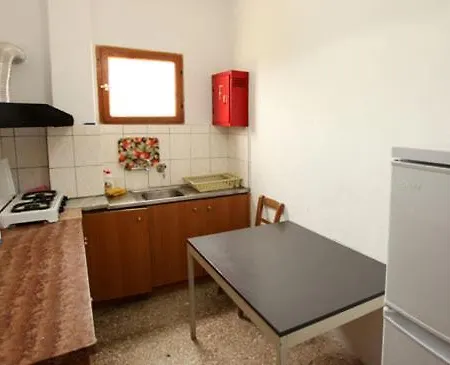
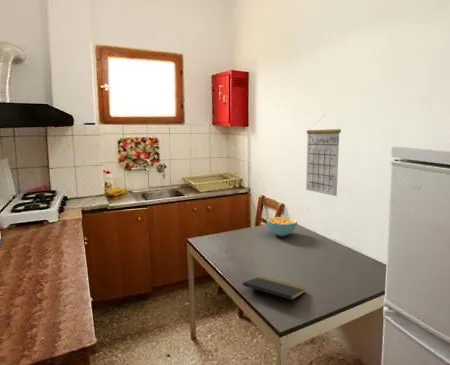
+ notepad [242,275,307,308]
+ cereal bowl [266,216,298,237]
+ calendar [305,113,342,197]
